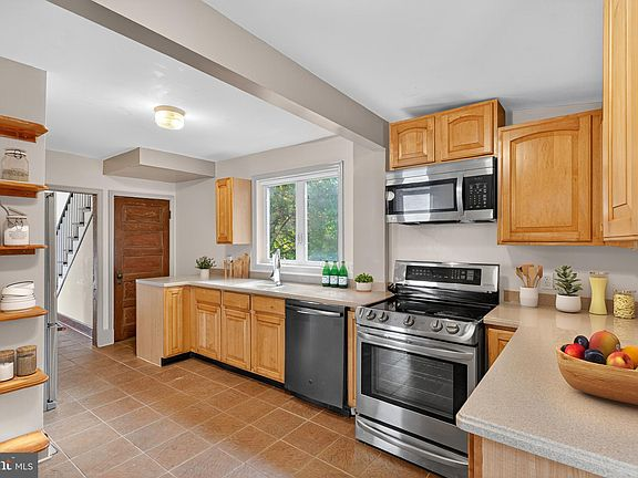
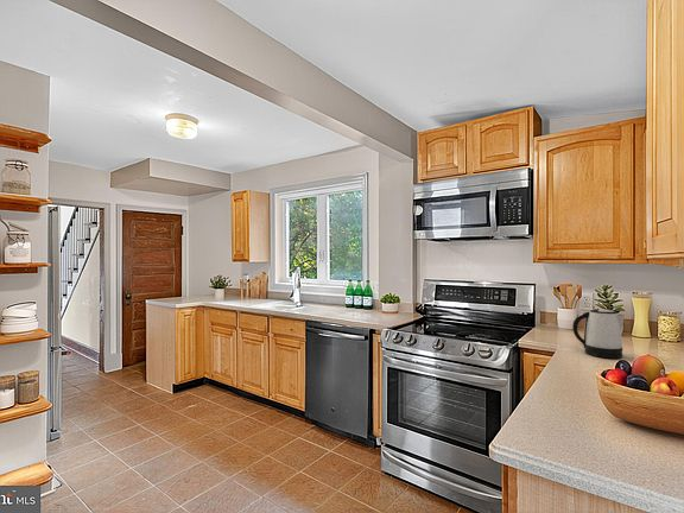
+ kettle [571,308,626,360]
